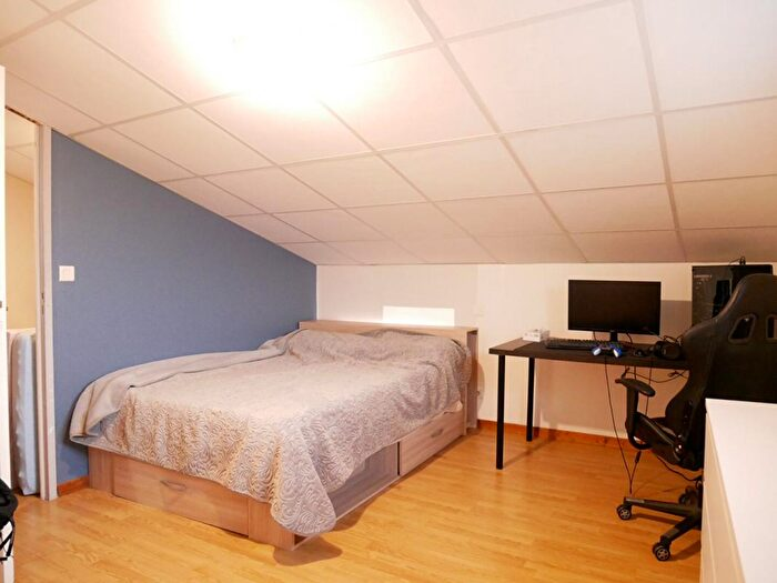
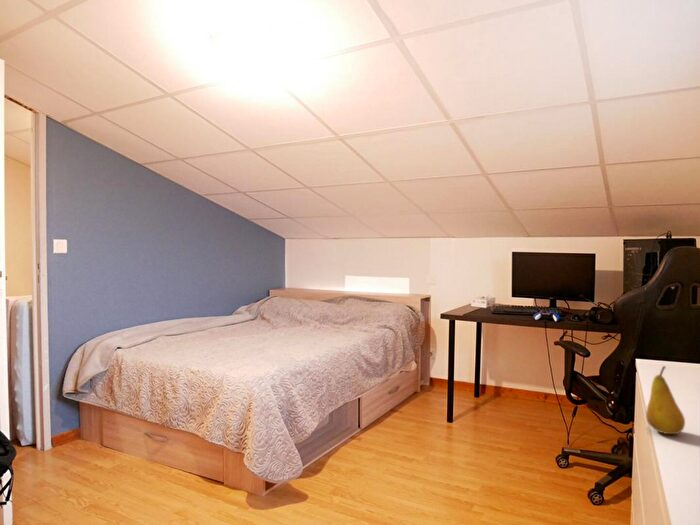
+ fruit [645,365,686,435]
